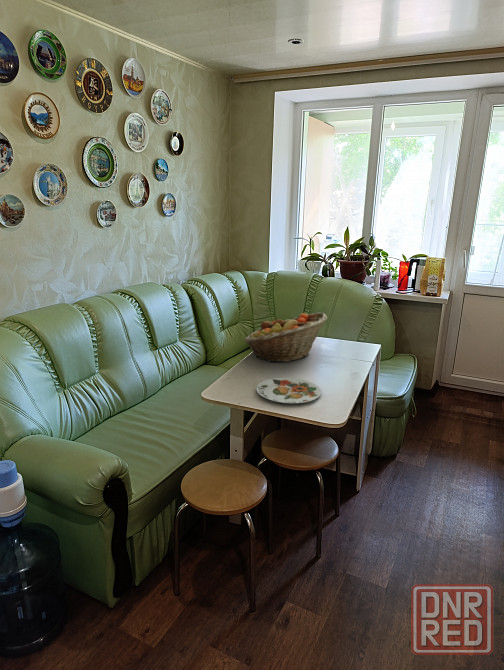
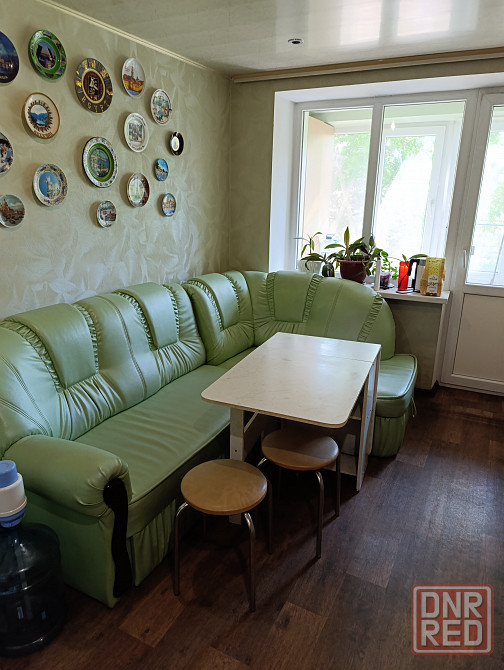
- plate [256,377,322,404]
- fruit basket [244,312,328,363]
